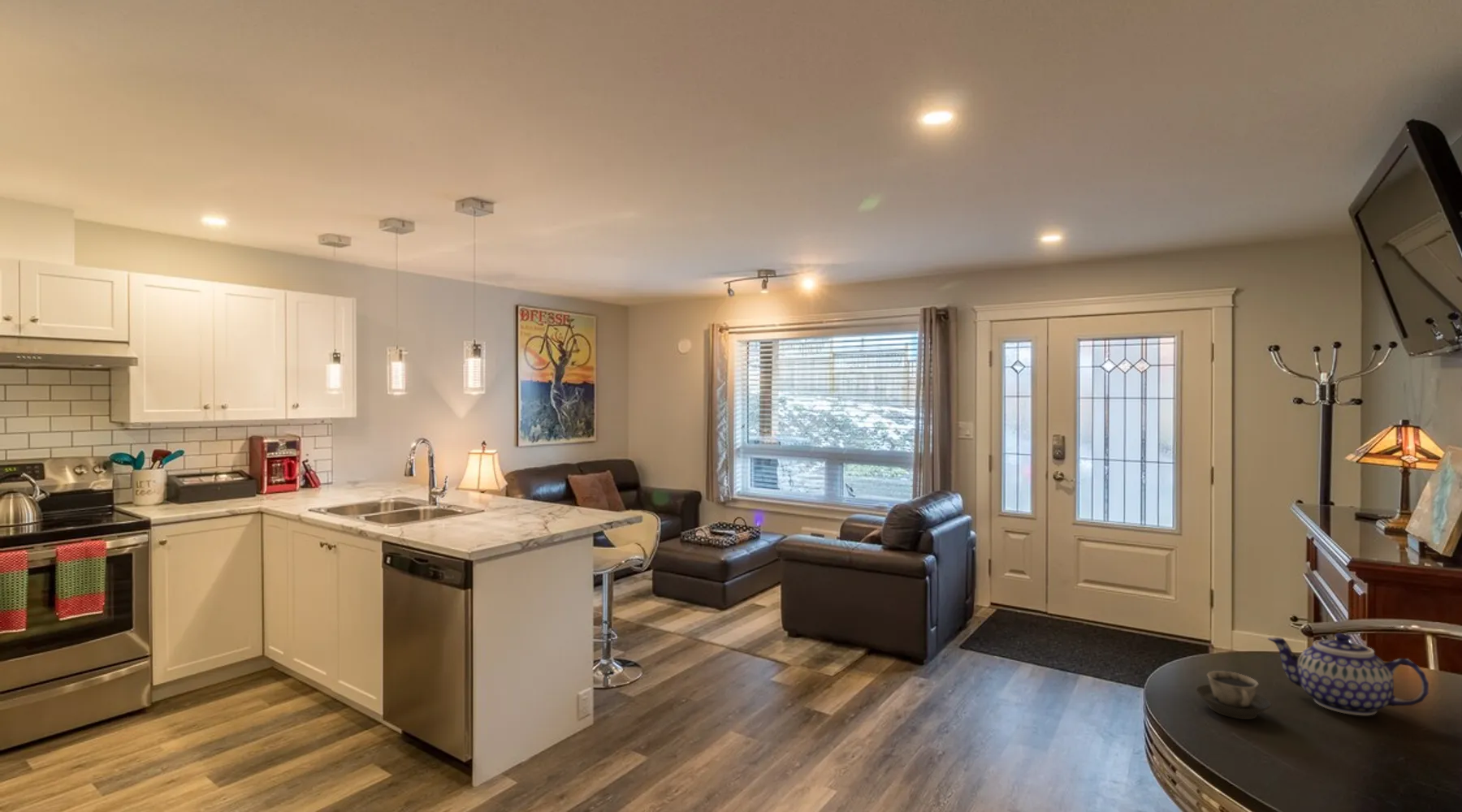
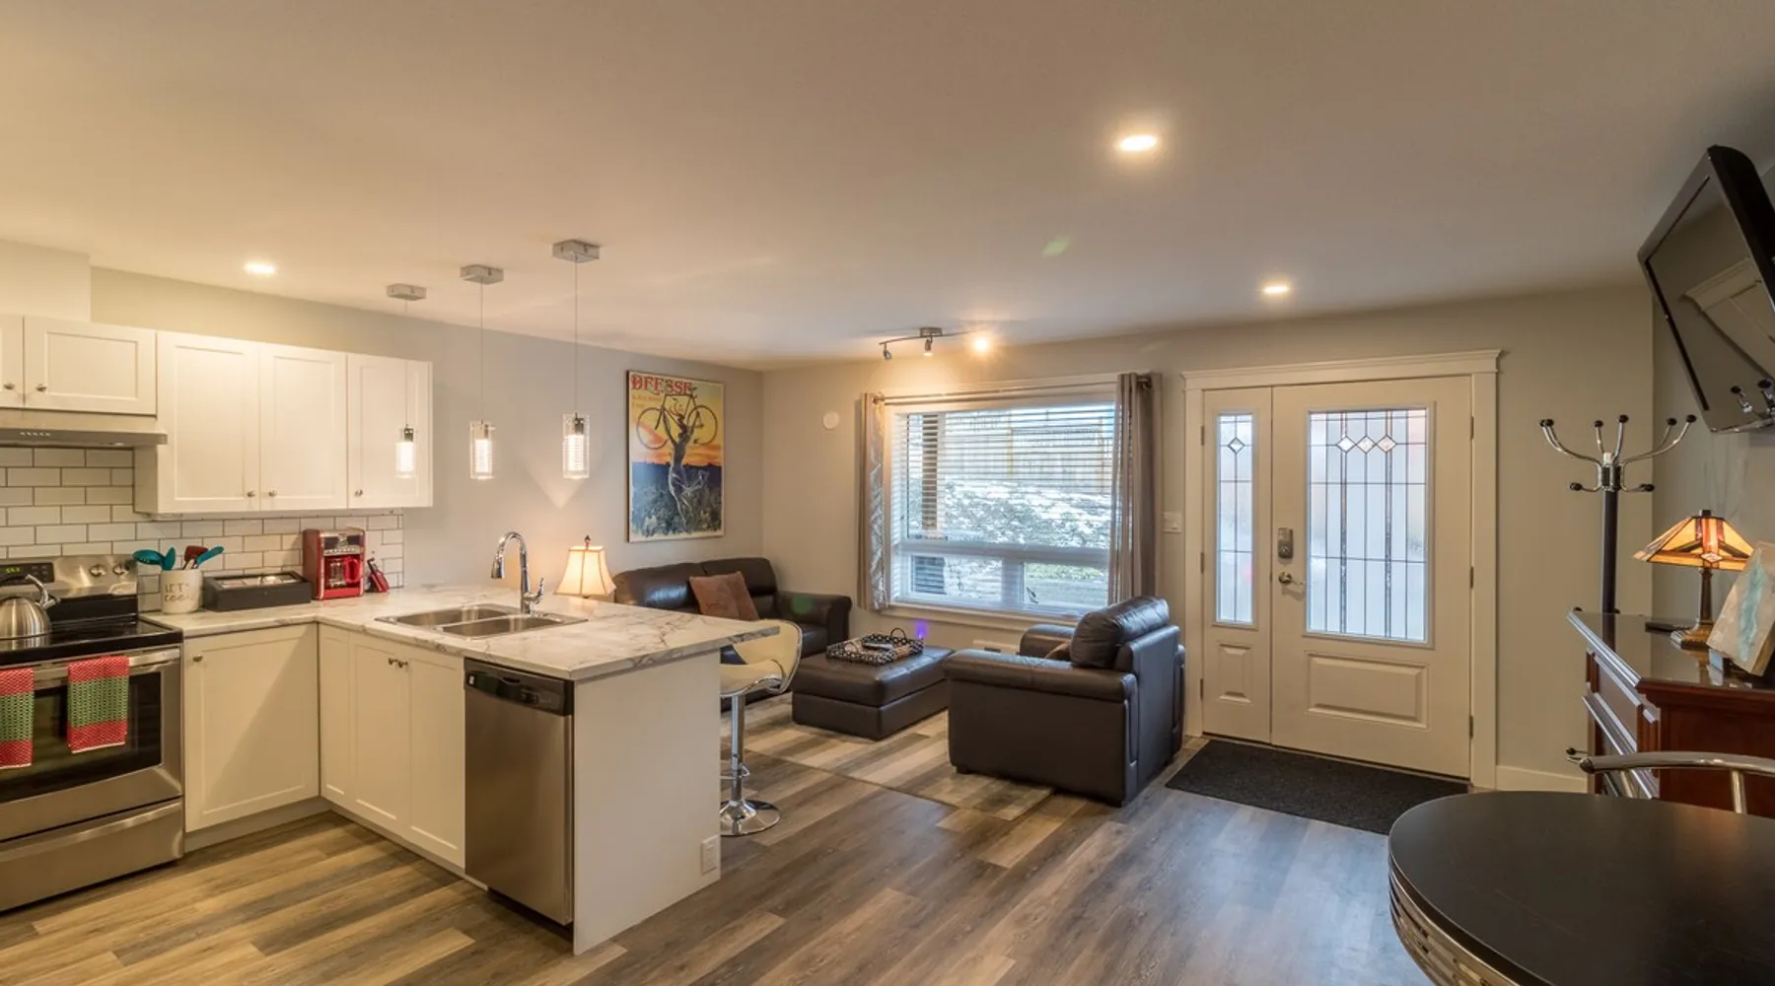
- cup [1195,670,1272,720]
- teapot [1267,633,1430,716]
